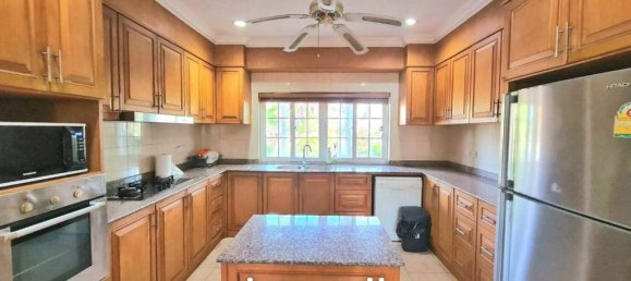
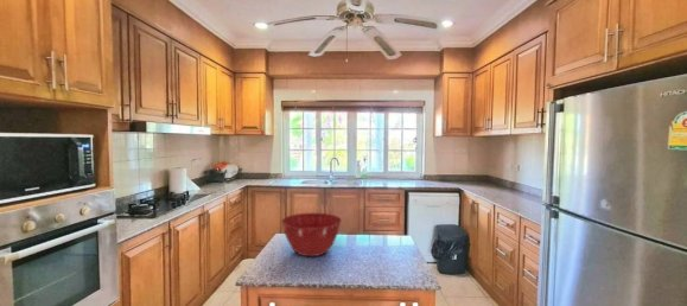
+ mixing bowl [280,211,343,257]
